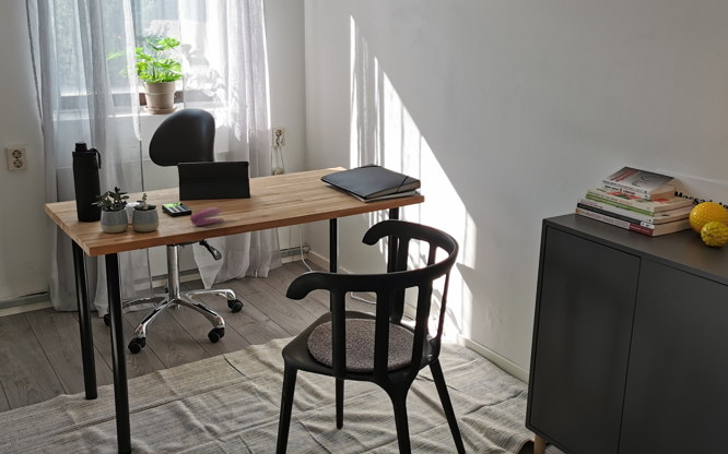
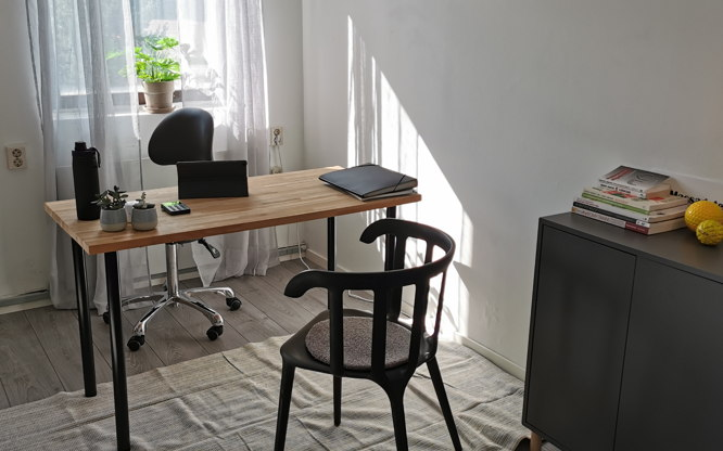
- stapler [189,206,225,227]
